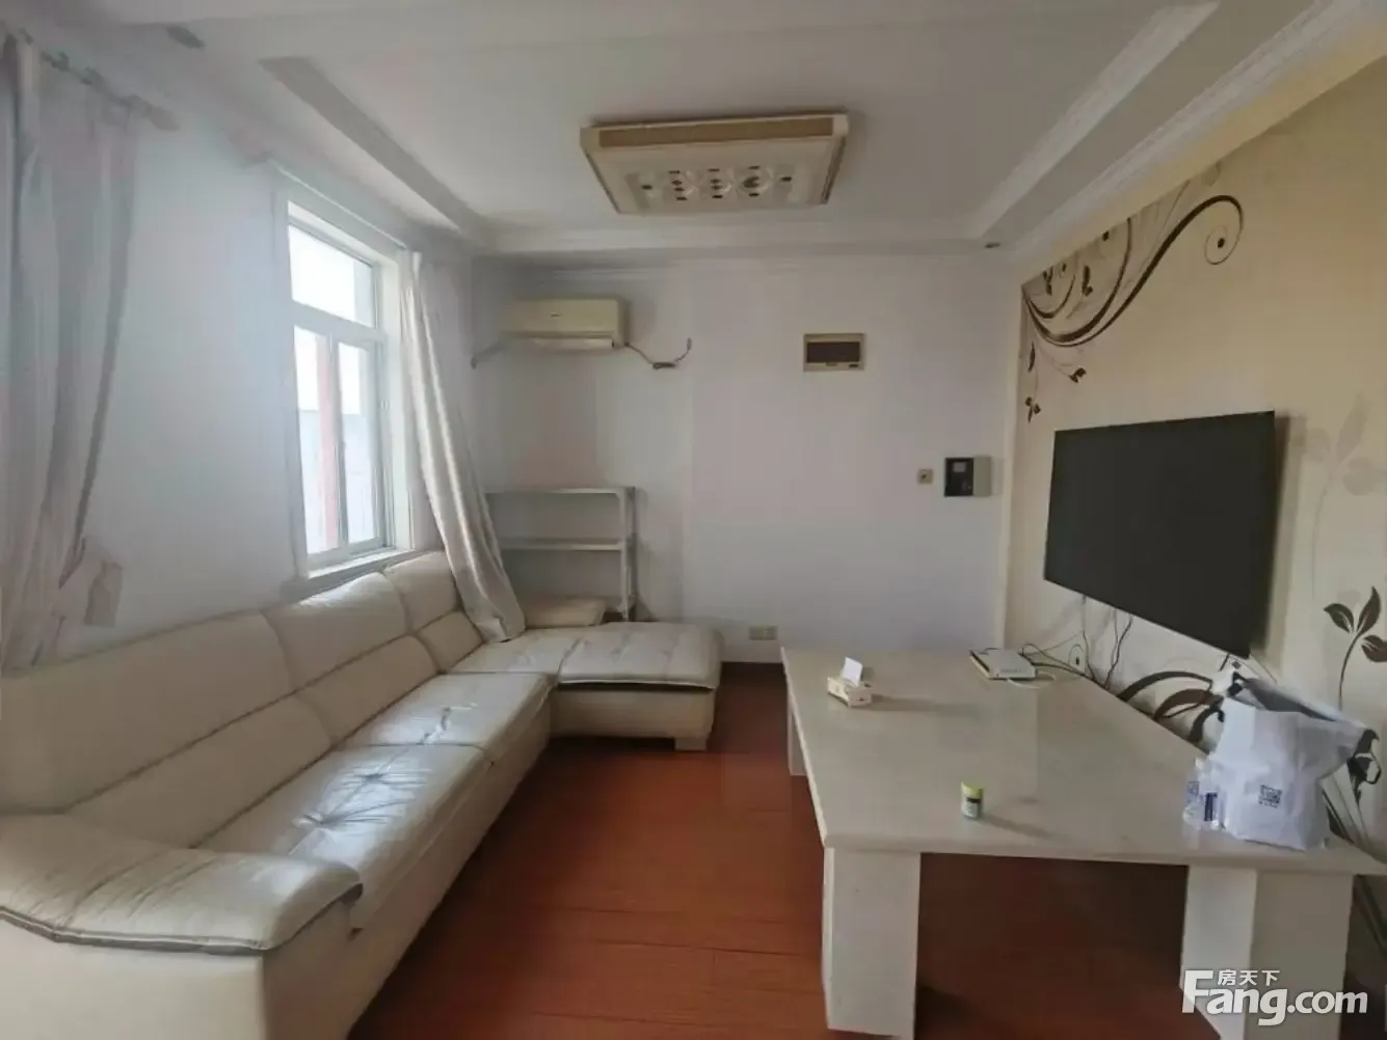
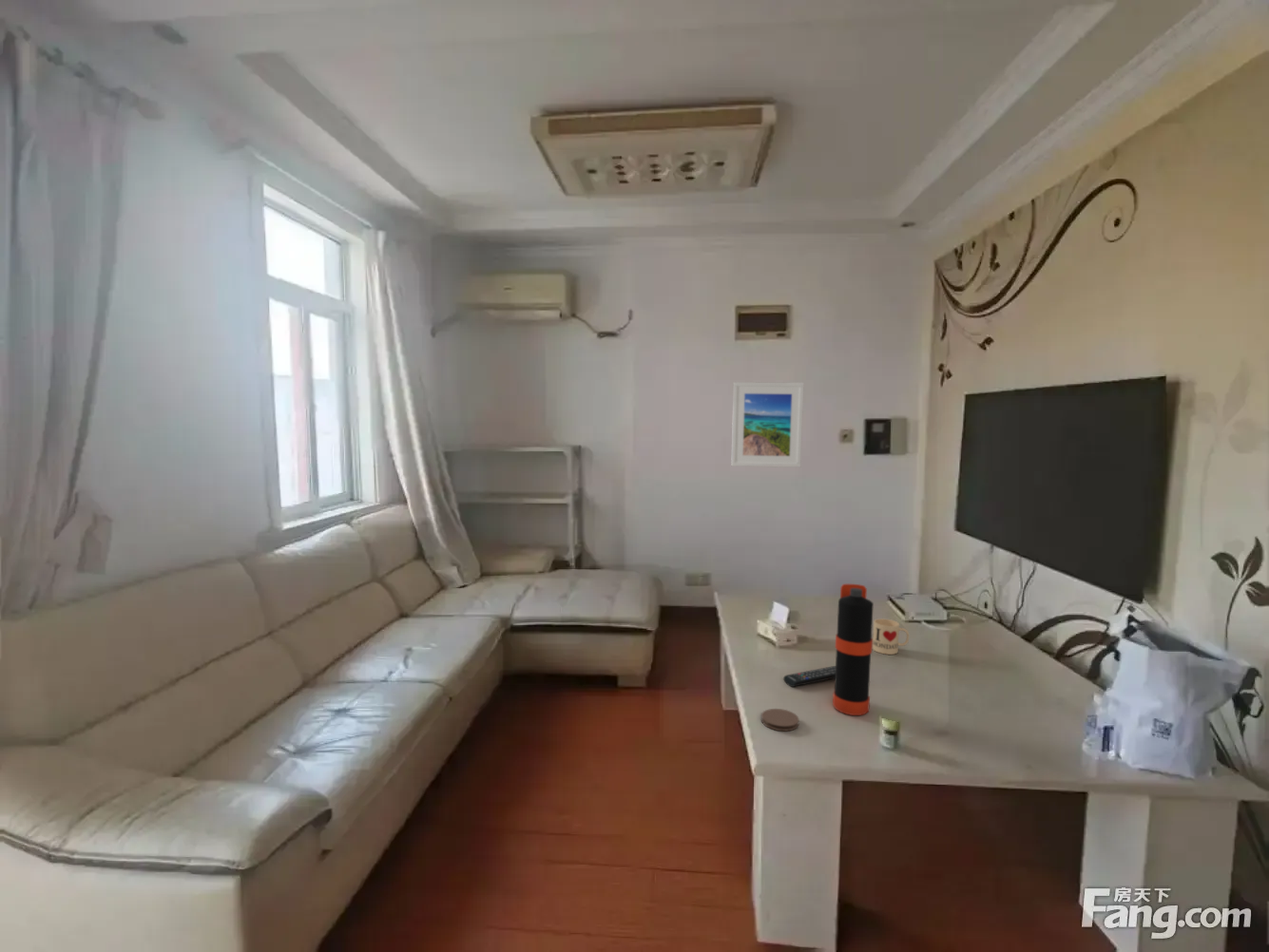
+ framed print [730,381,805,468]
+ bottle [832,583,875,716]
+ coaster [760,708,800,733]
+ remote control [782,665,836,688]
+ mug [872,618,910,656]
